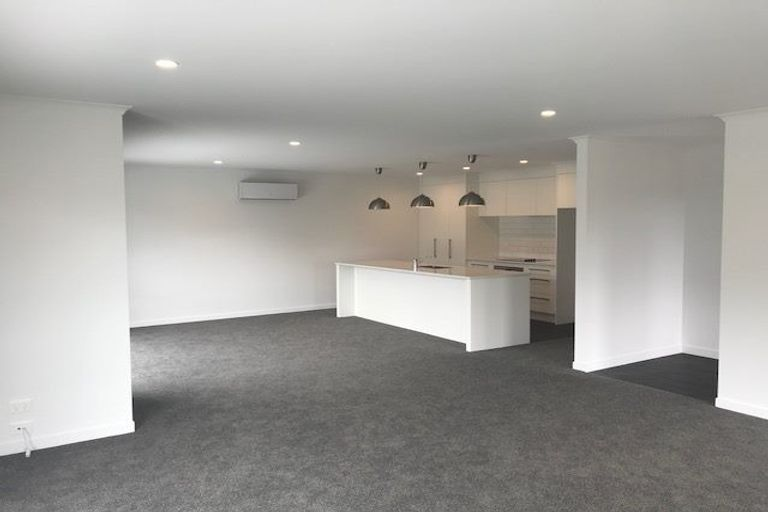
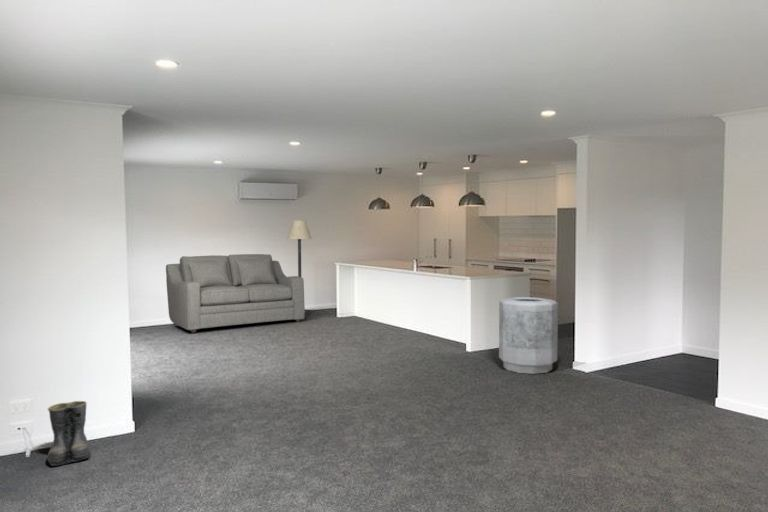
+ floor lamp [286,220,313,315]
+ sofa [165,253,306,333]
+ boots [47,400,92,467]
+ trash can [498,296,559,375]
